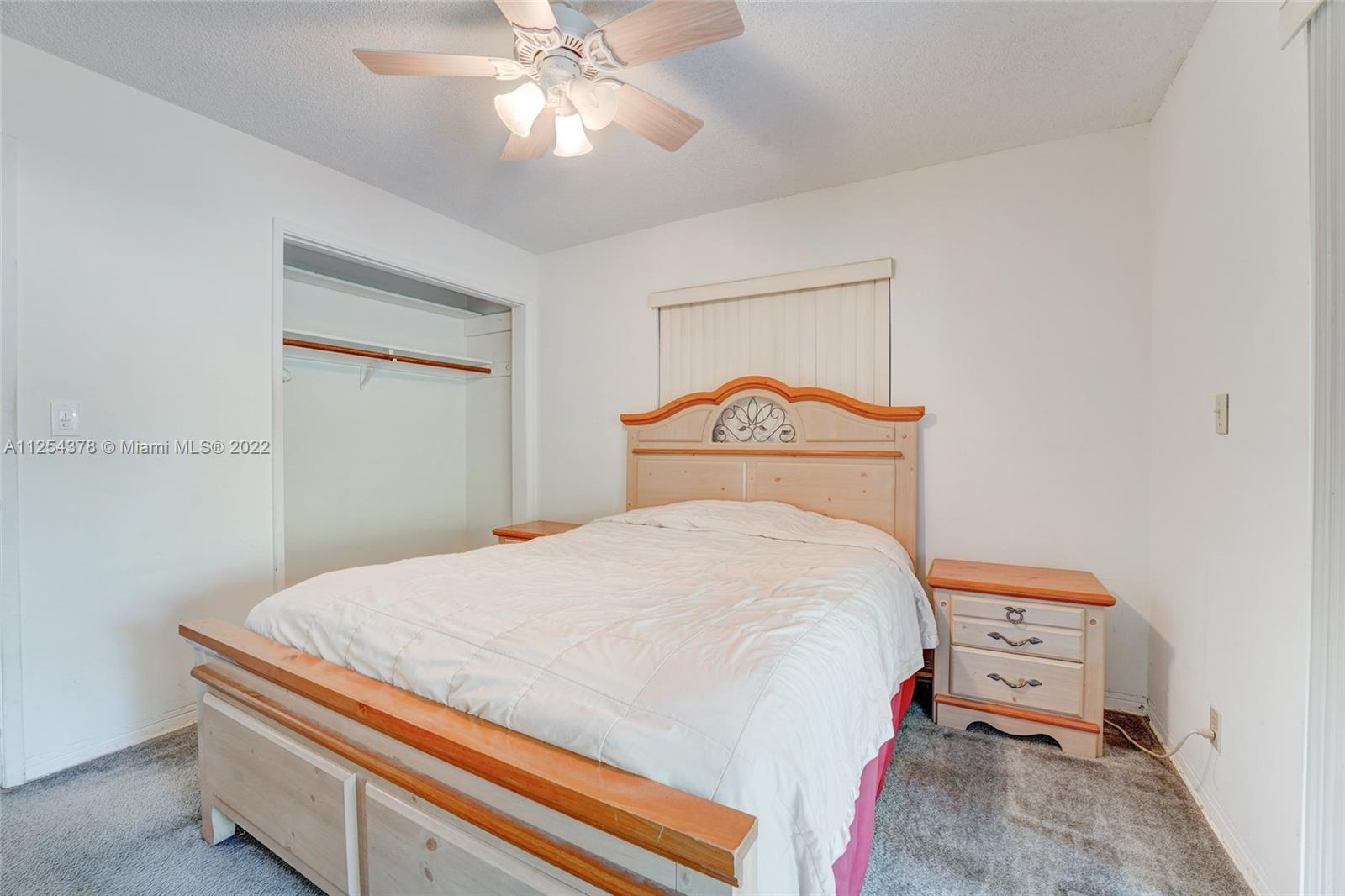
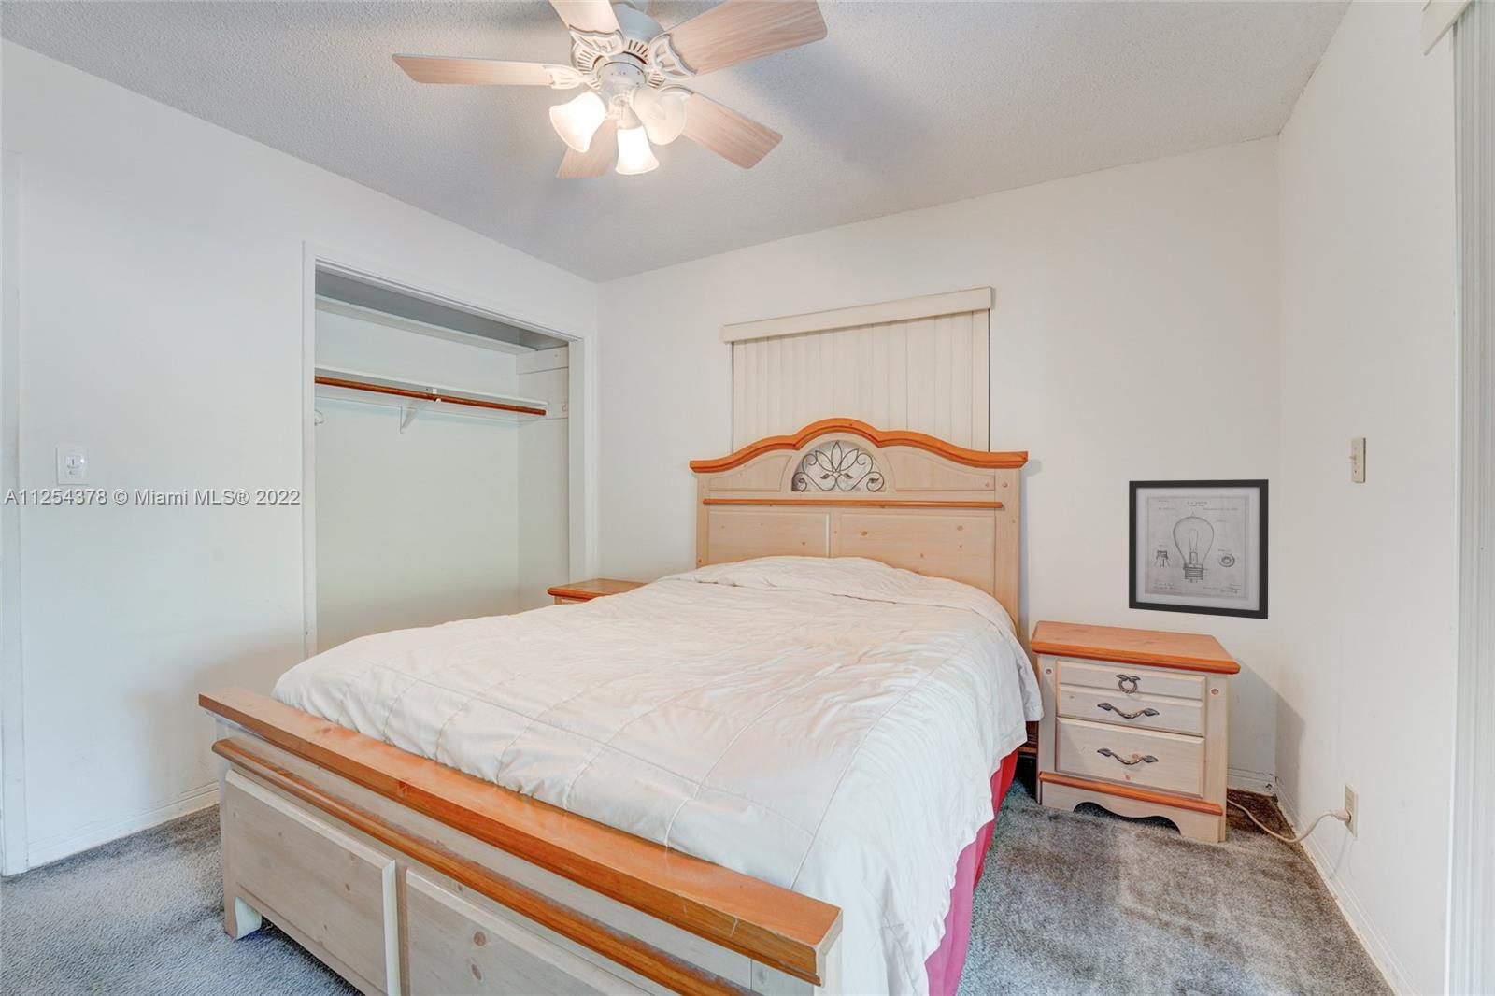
+ wall art [1128,478,1269,620]
